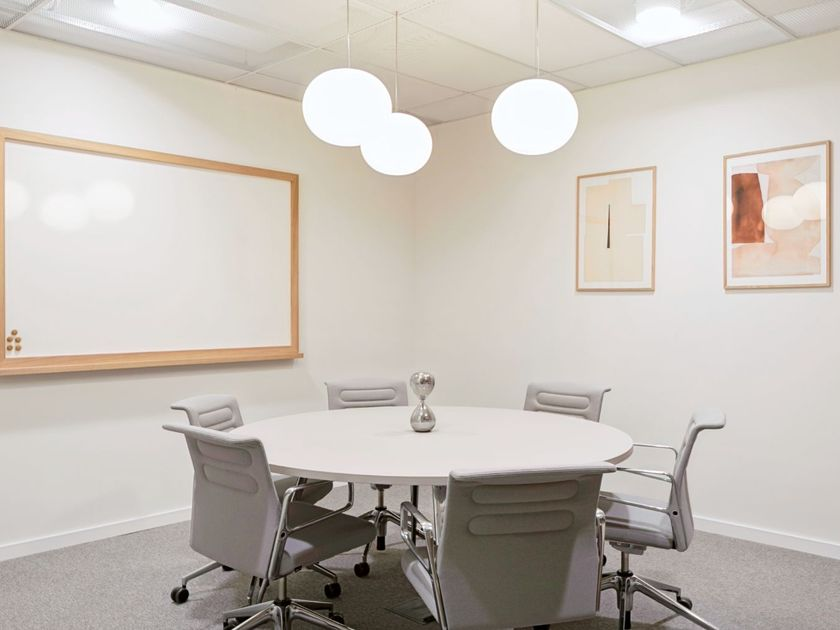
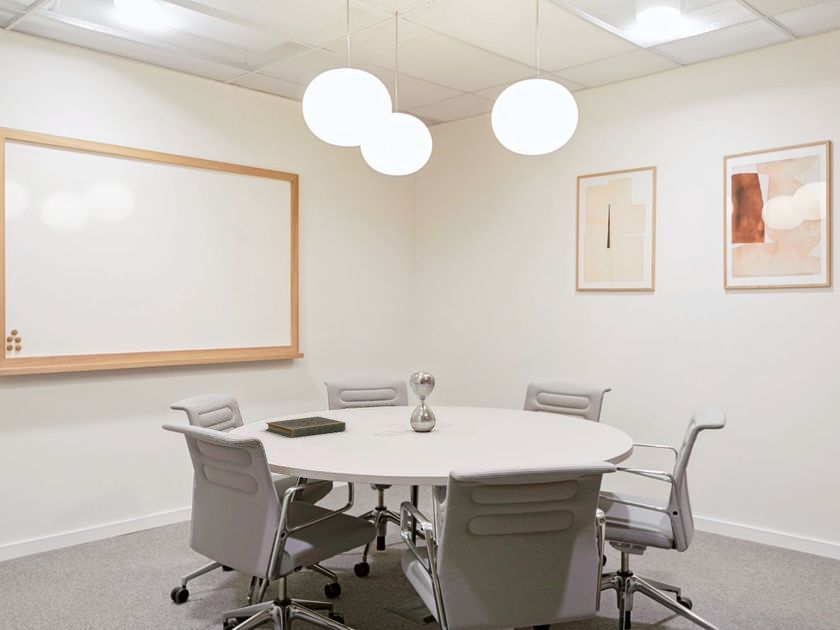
+ book [265,415,347,438]
